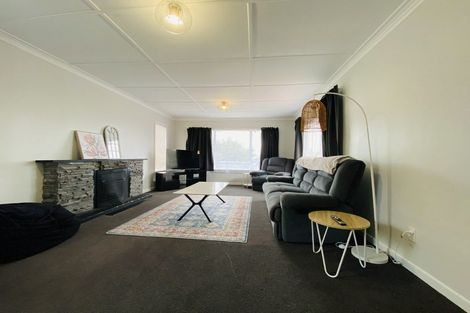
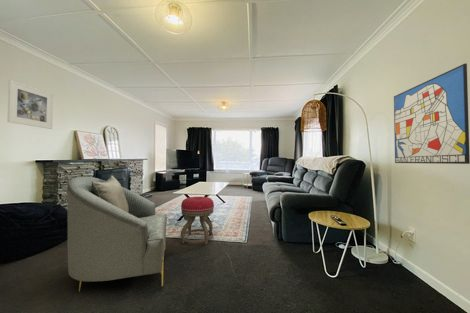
+ wall art [393,63,470,165]
+ armchair [66,175,168,293]
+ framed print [6,79,54,130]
+ stool [180,196,215,245]
